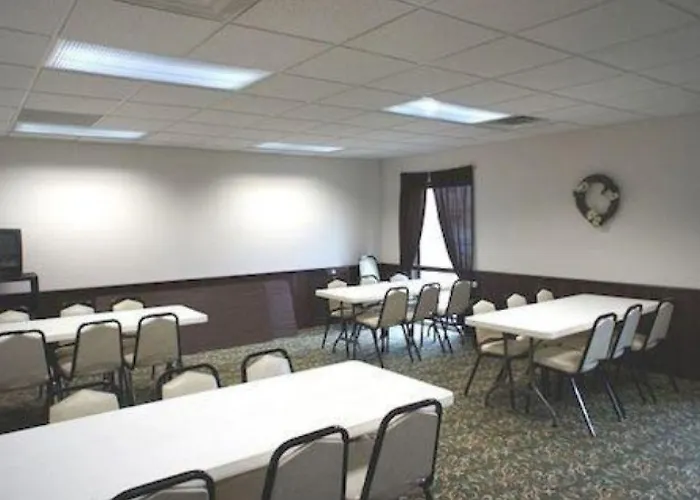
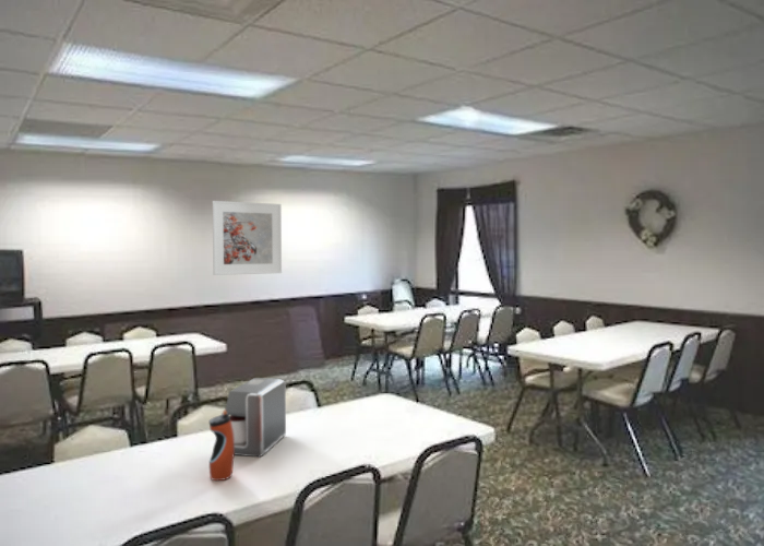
+ water bottle [207,408,236,482]
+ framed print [212,200,283,276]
+ coffee maker [224,377,287,458]
